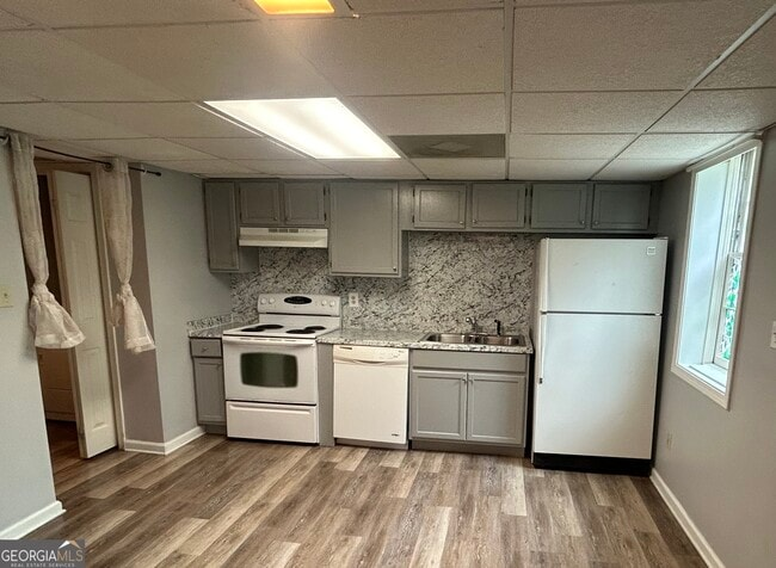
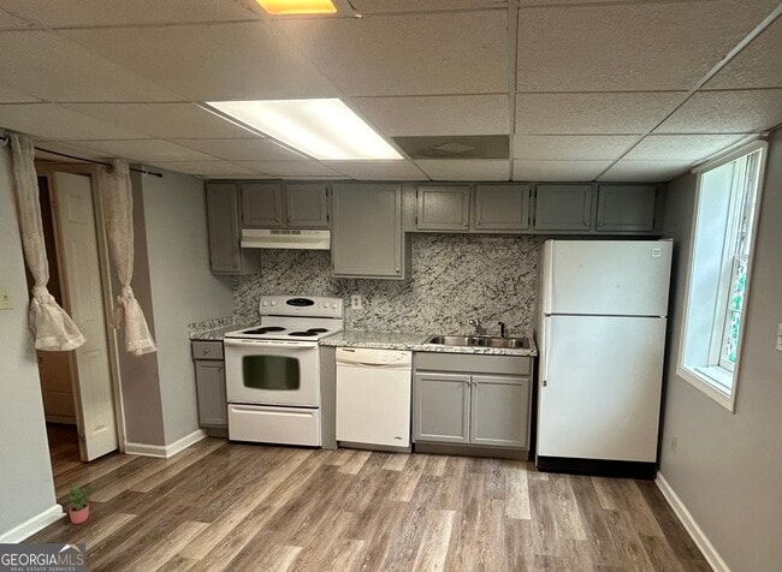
+ potted plant [66,478,100,525]
